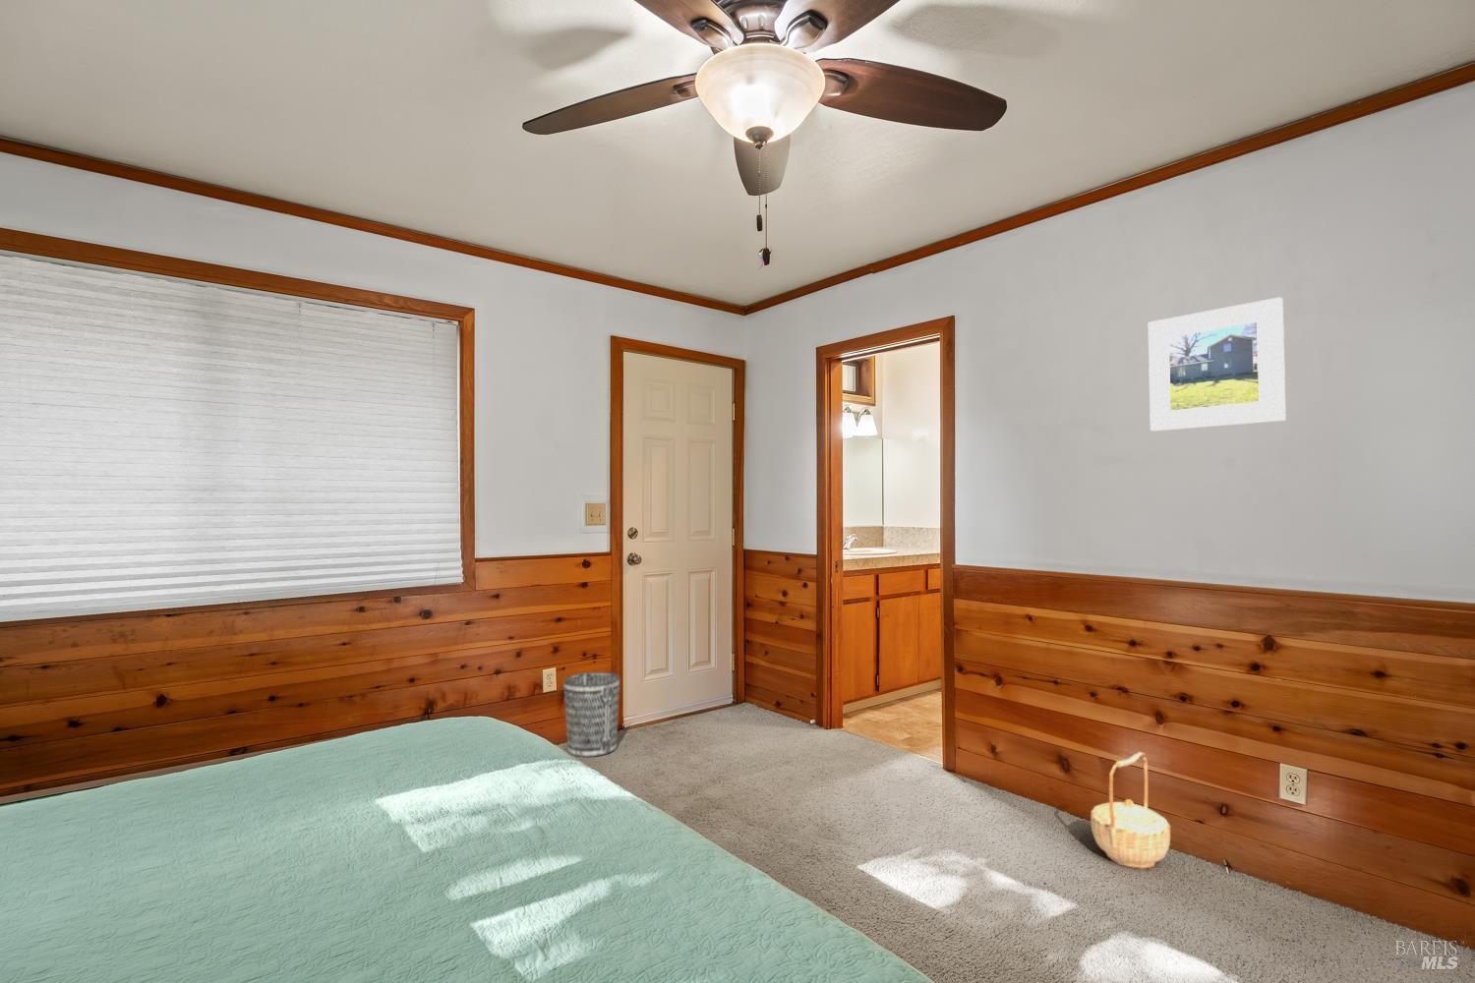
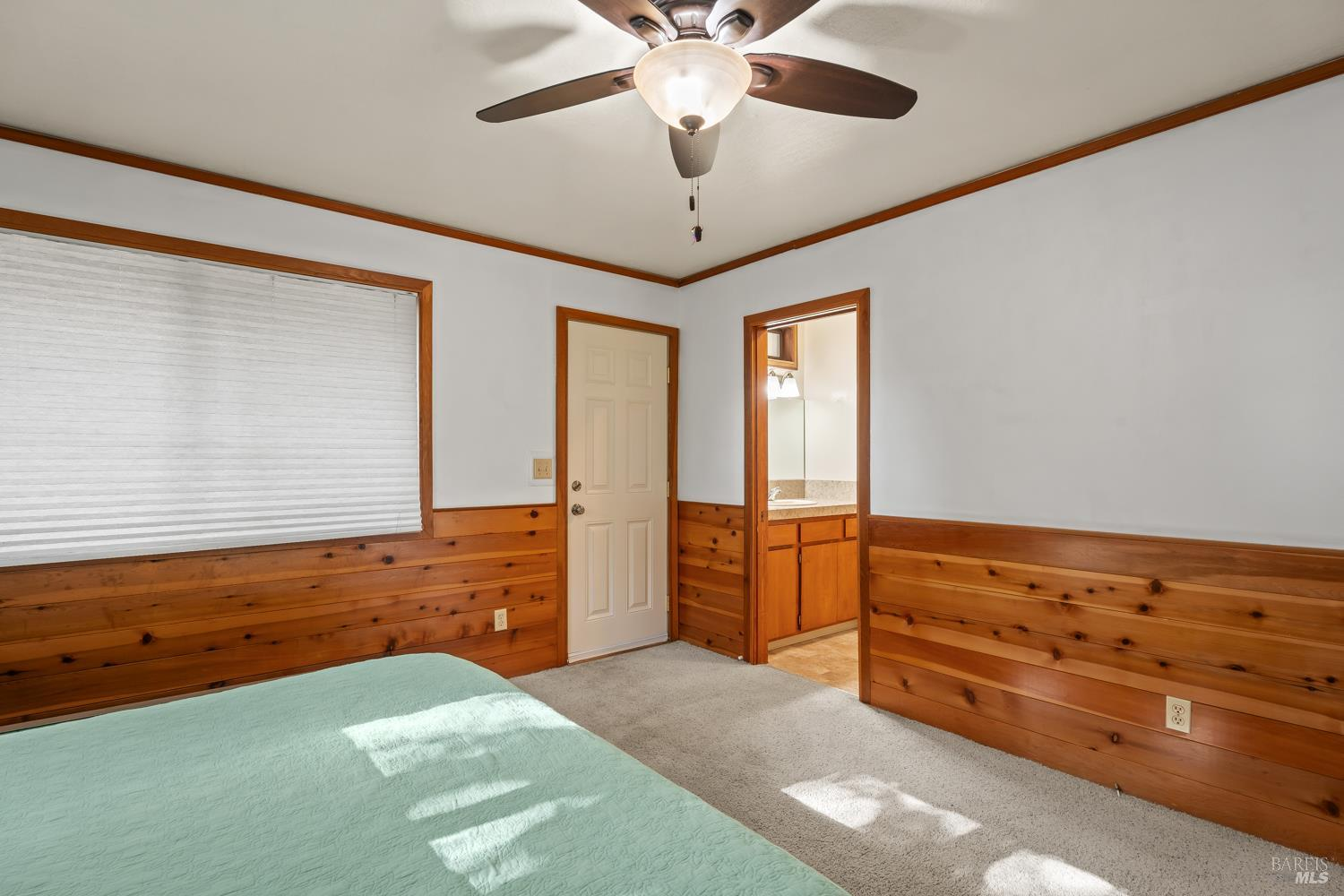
- basket [1090,752,1171,870]
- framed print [1148,296,1287,431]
- wastebasket [563,671,620,758]
